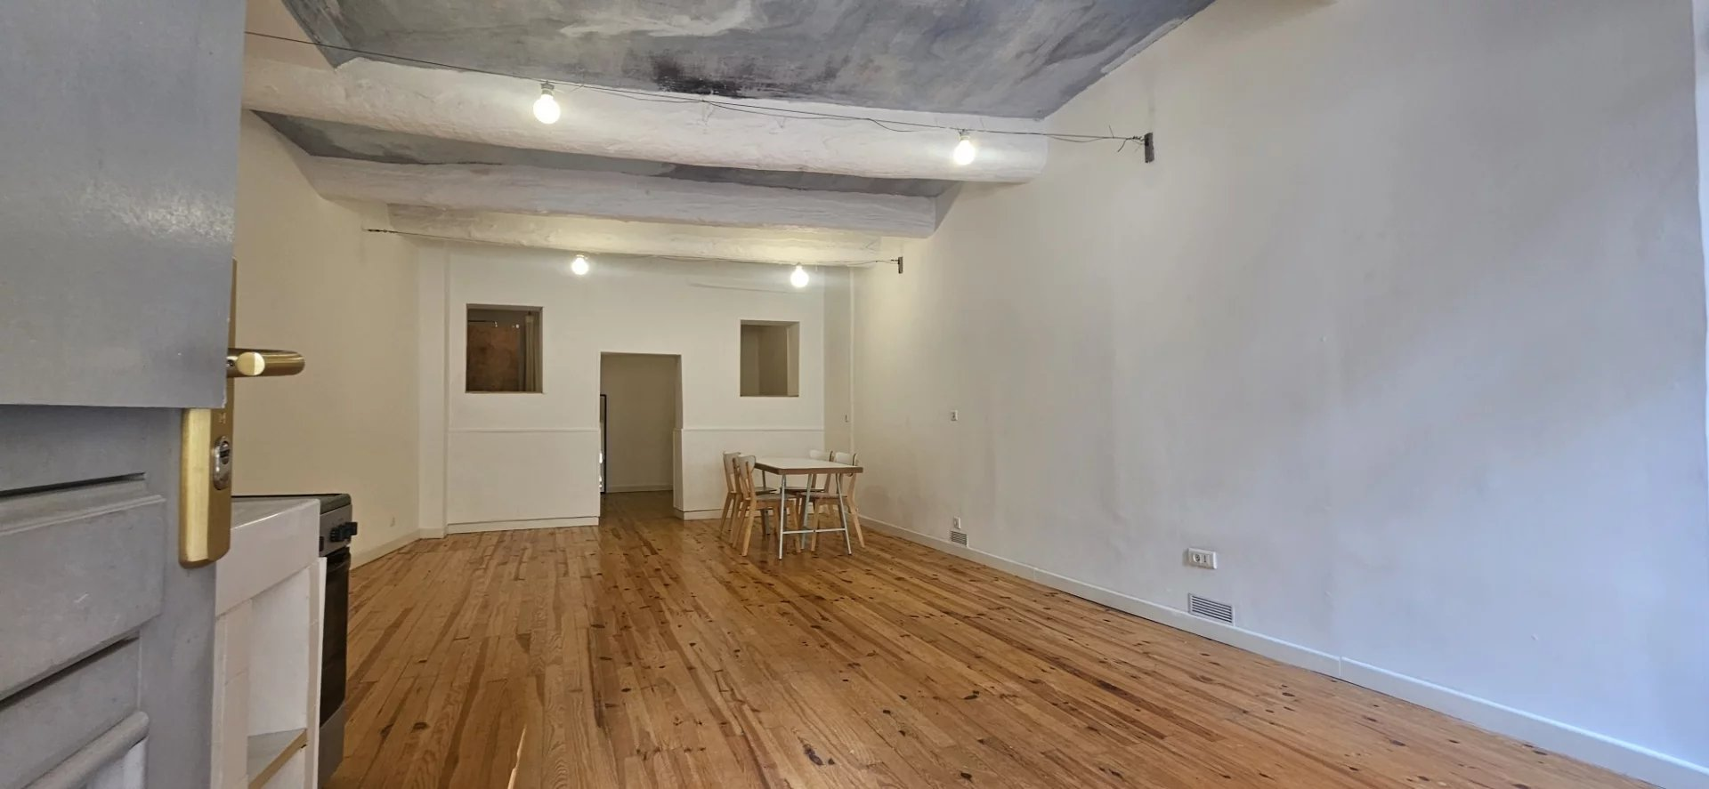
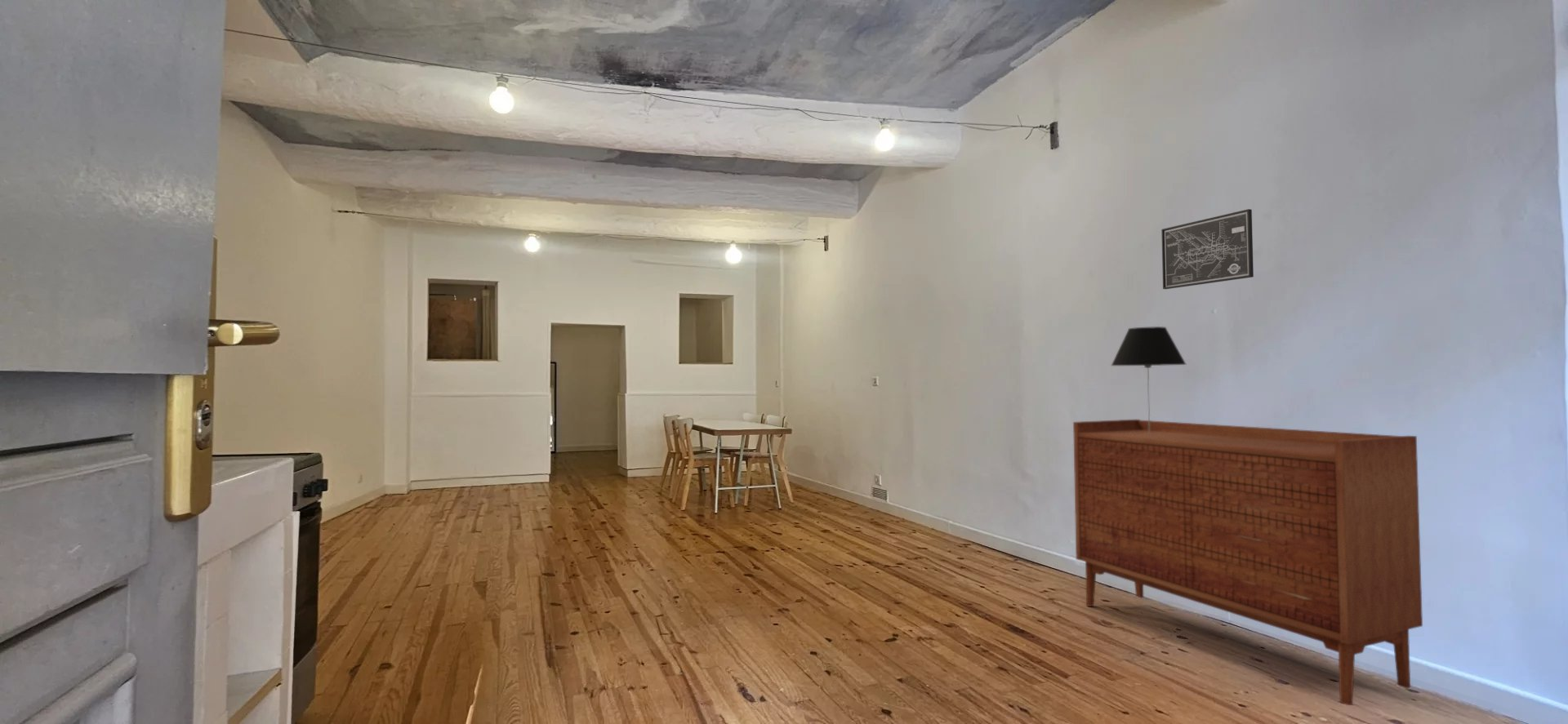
+ table lamp [1110,326,1187,435]
+ sideboard [1072,419,1423,706]
+ wall art [1160,208,1254,290]
